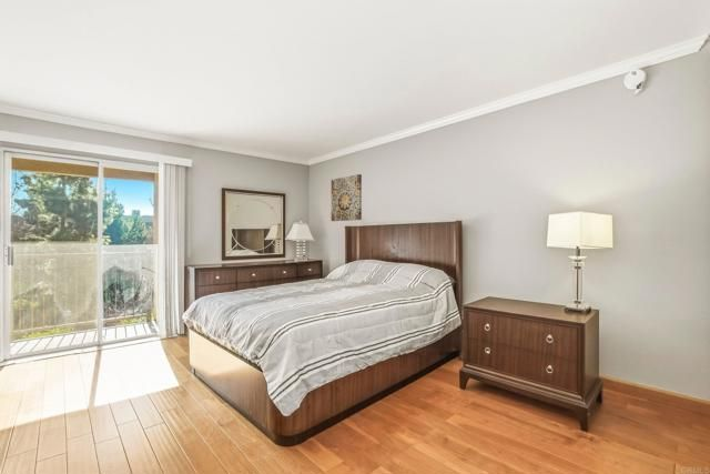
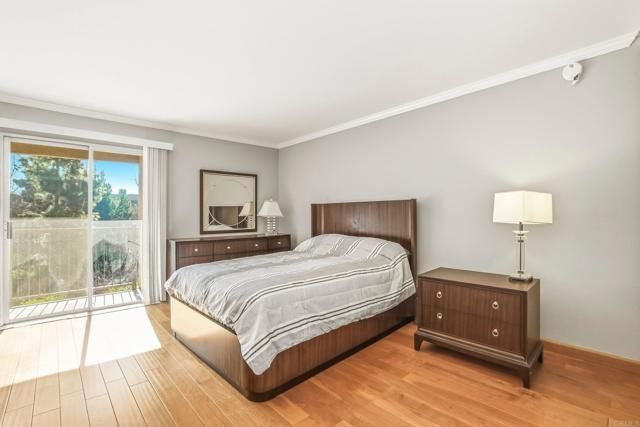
- wall art [331,173,363,222]
